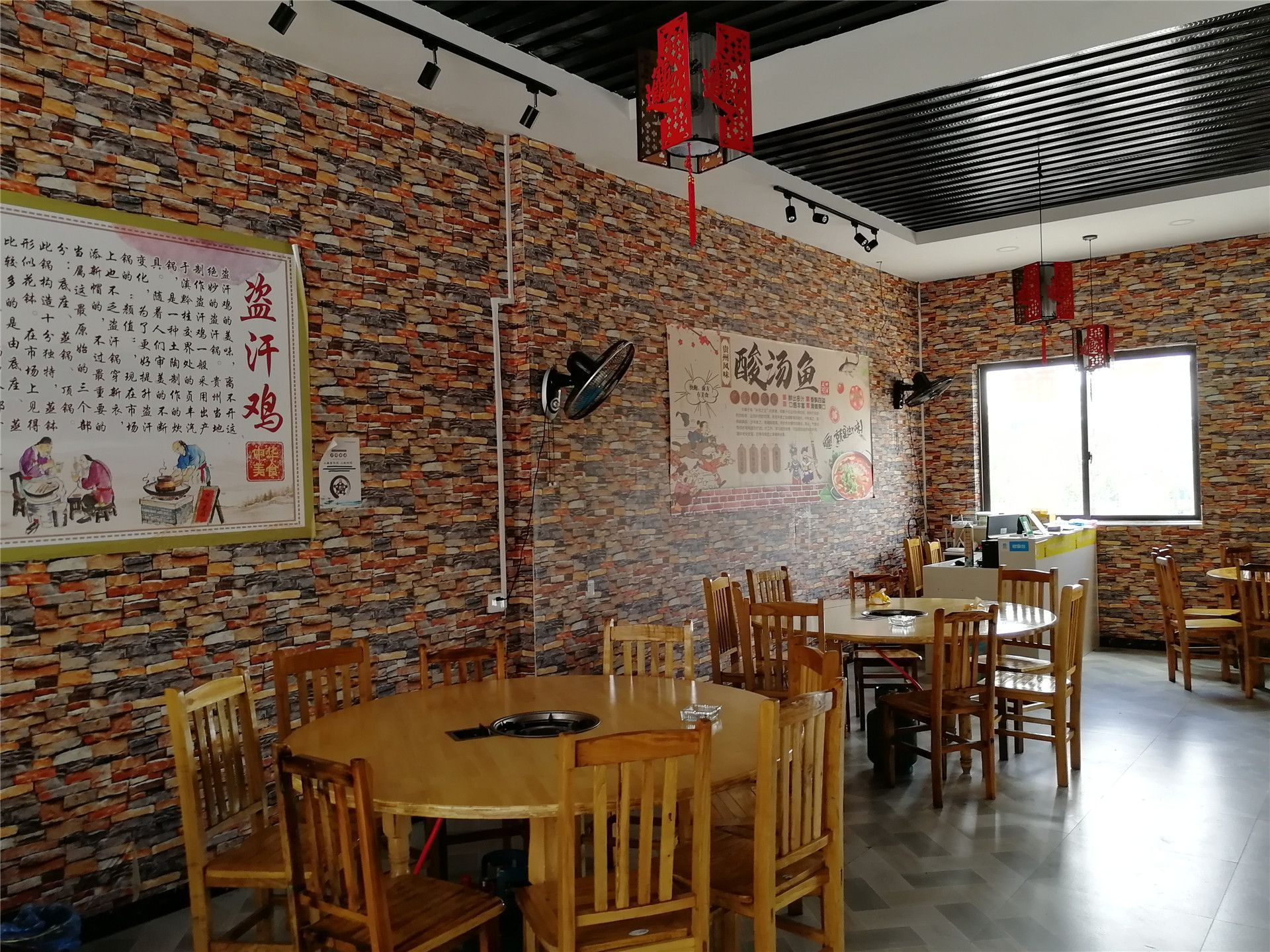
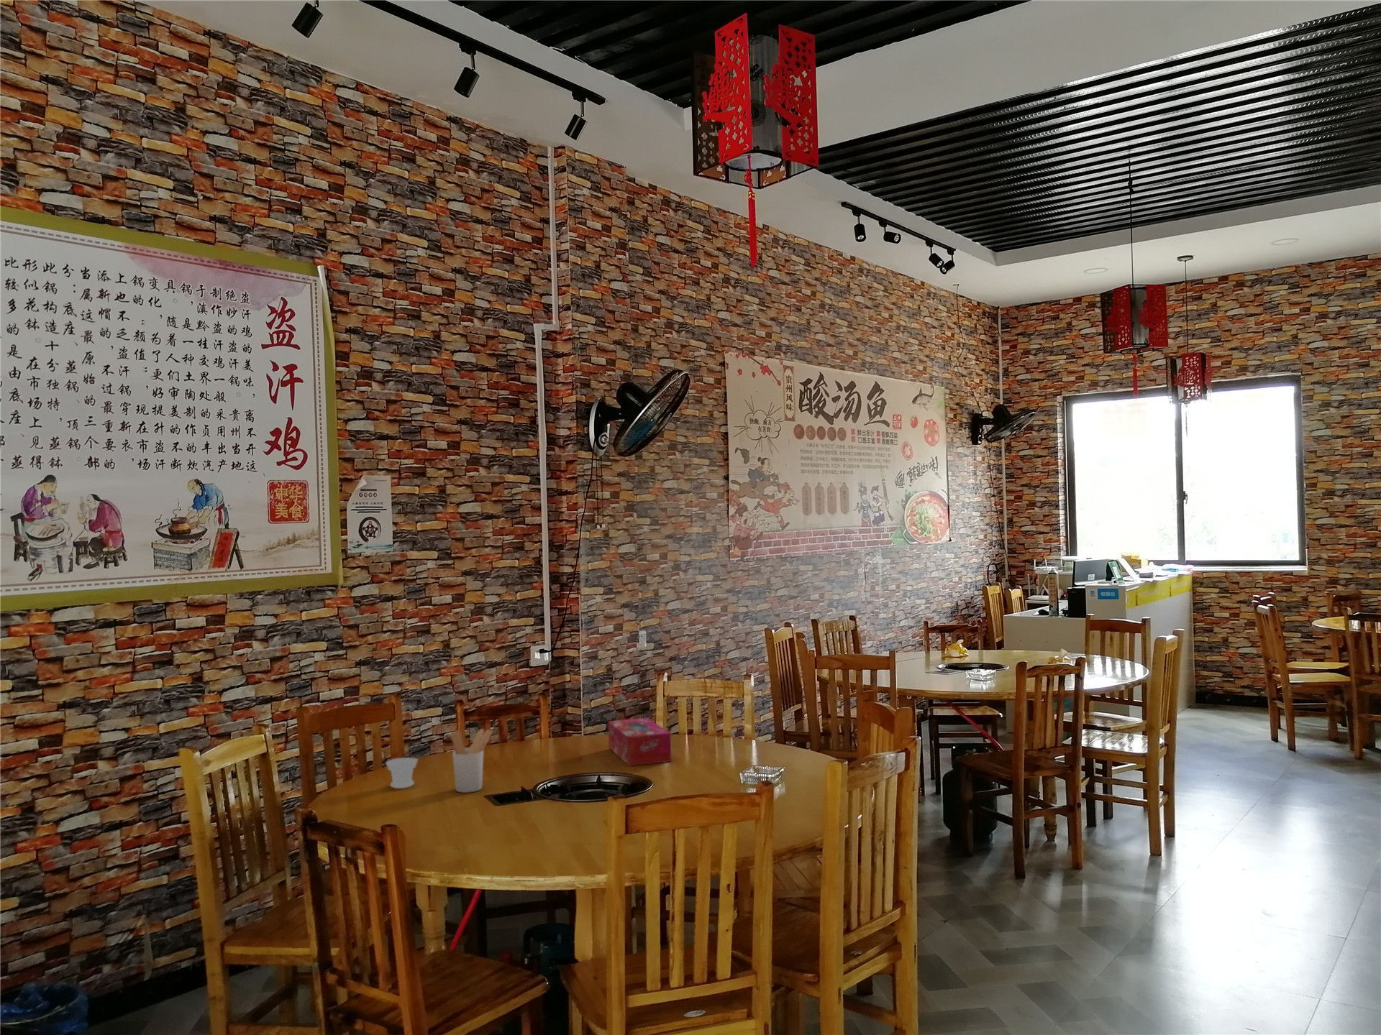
+ cup [385,757,419,789]
+ utensil holder [450,728,494,794]
+ tissue box [608,718,672,766]
